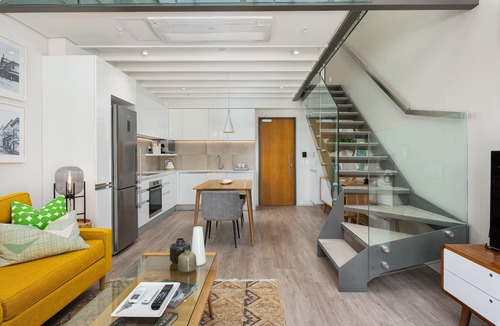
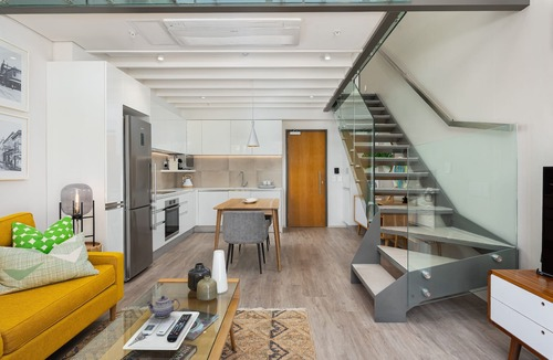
+ teapot [145,295,181,319]
